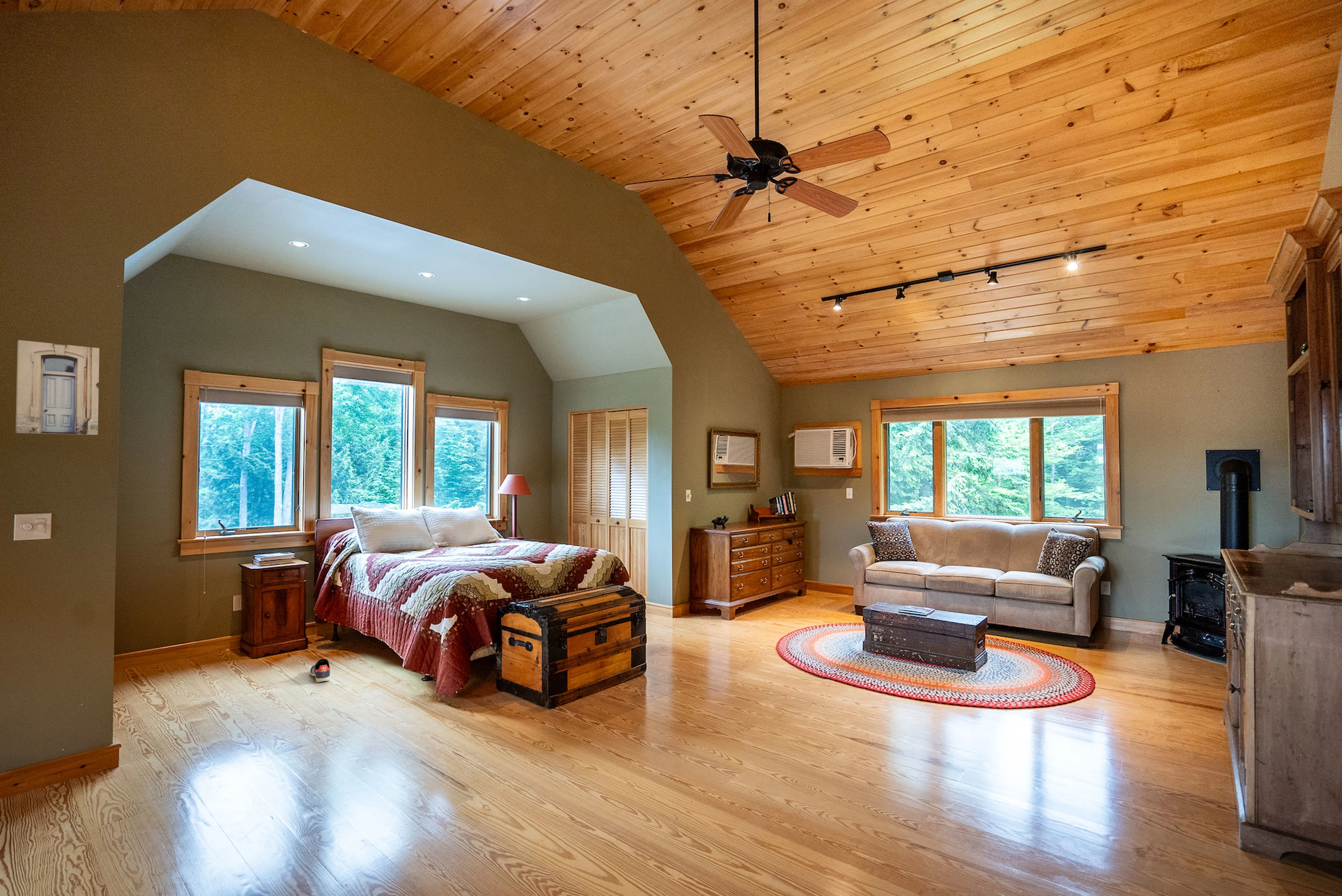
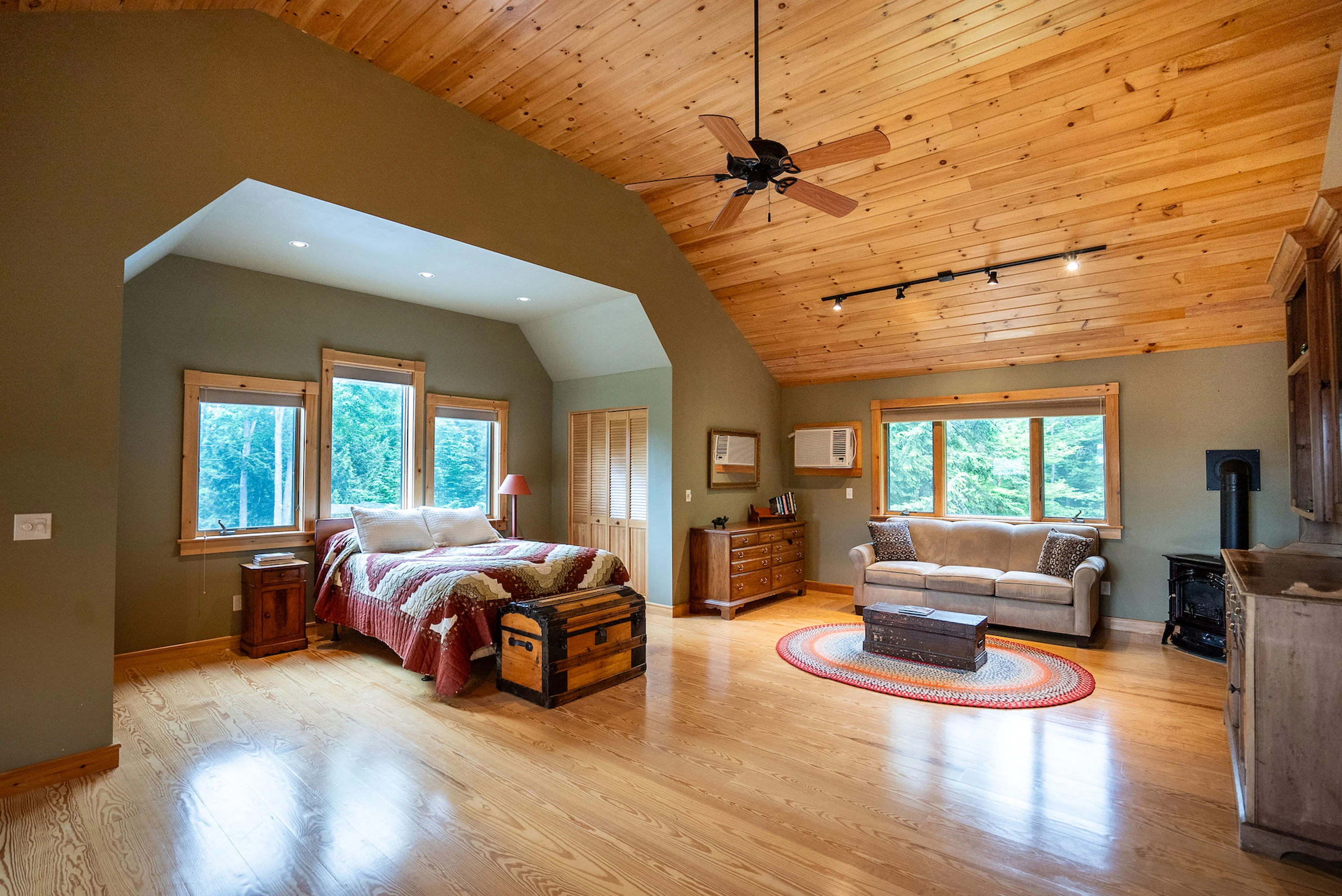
- sneaker [310,659,330,683]
- wall art [15,340,100,435]
